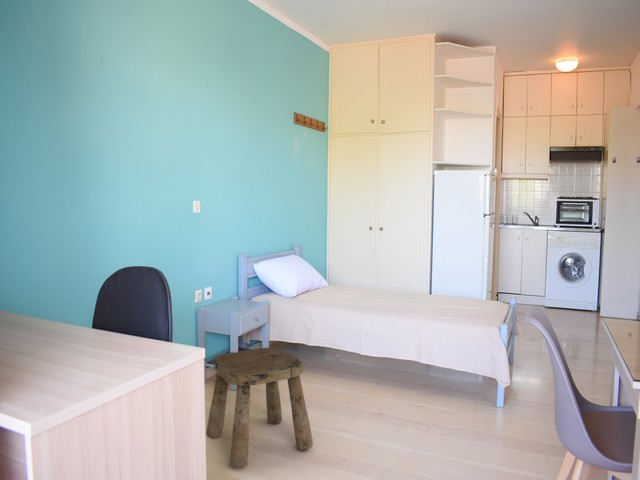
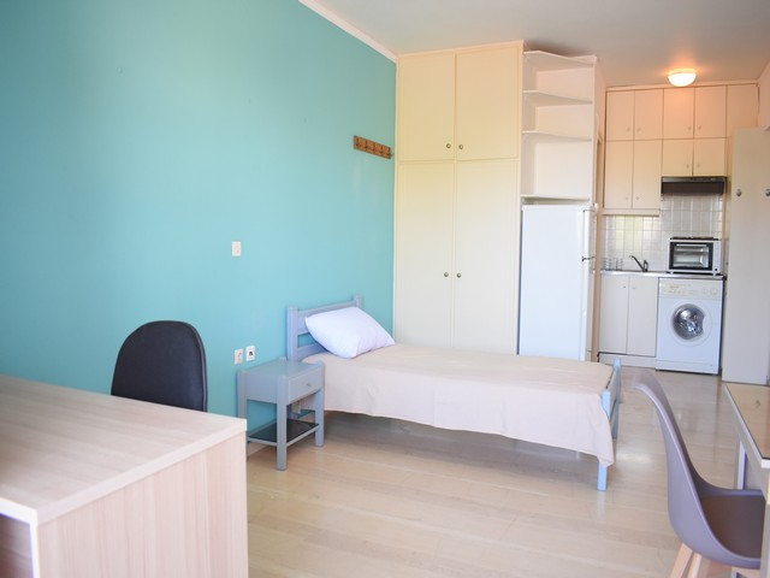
- stool [205,347,314,469]
